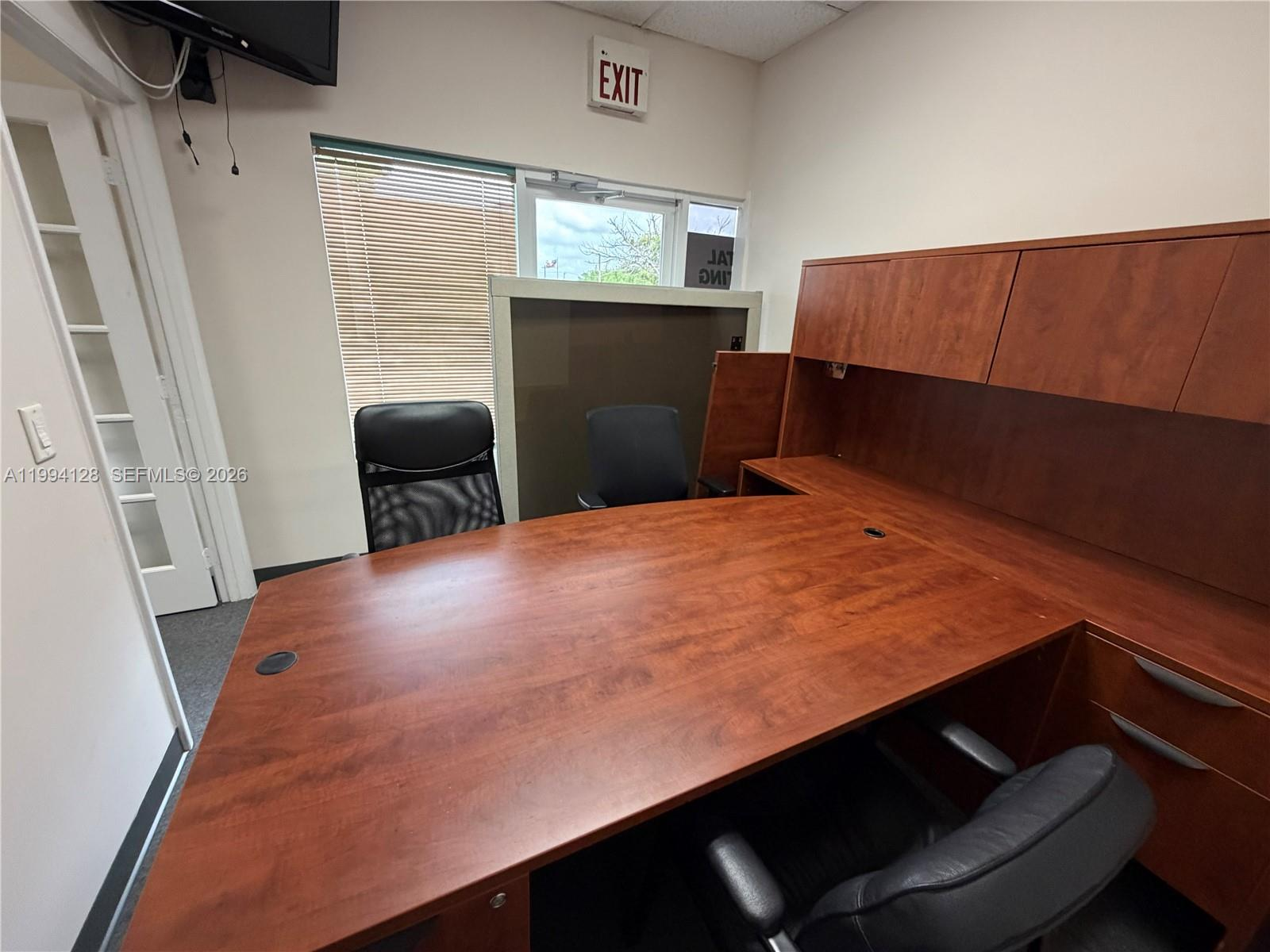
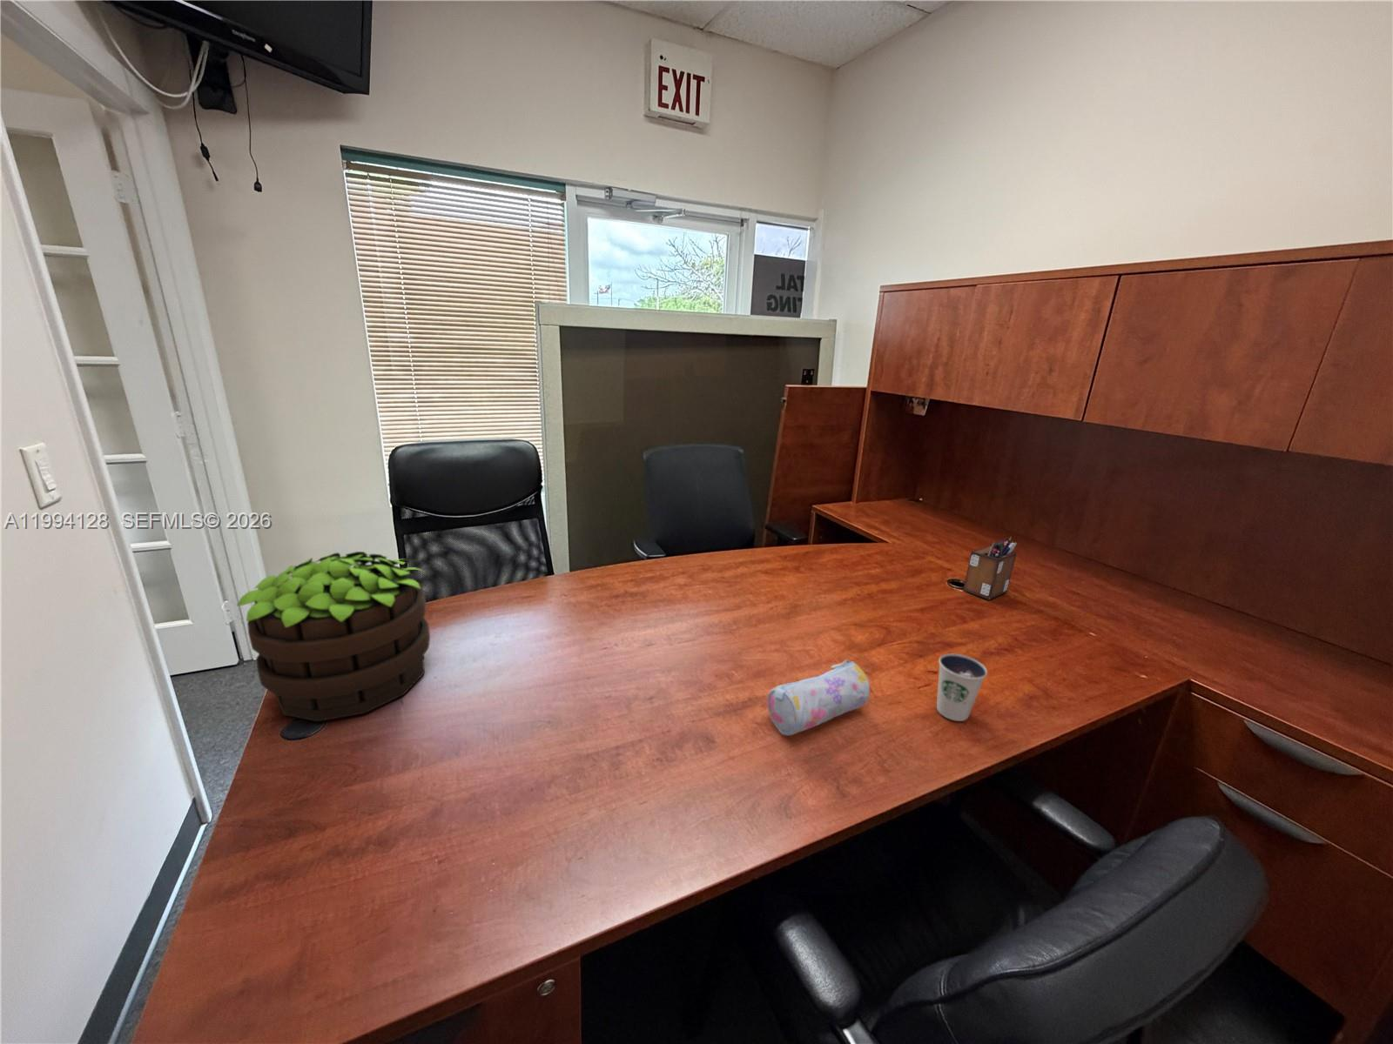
+ pencil case [766,659,871,736]
+ potted plant [236,551,431,722]
+ dixie cup [936,653,988,722]
+ desk organizer [962,535,1018,600]
